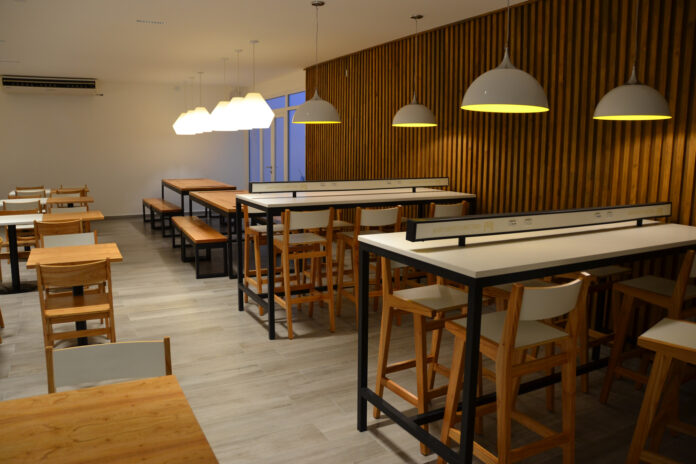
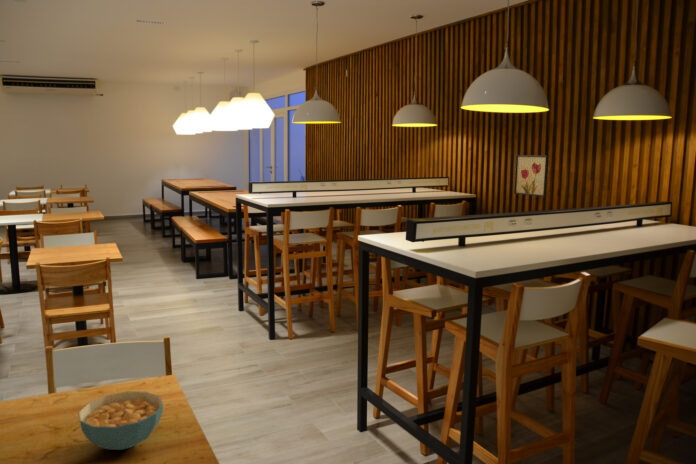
+ wall art [513,154,549,198]
+ cereal bowl [77,390,164,451]
